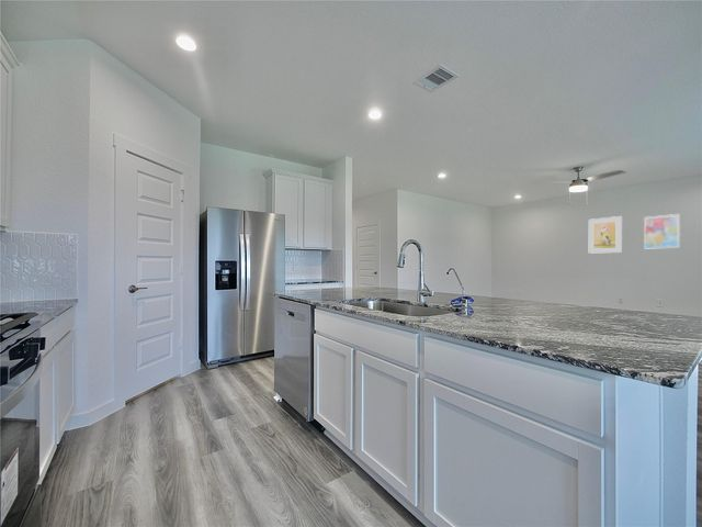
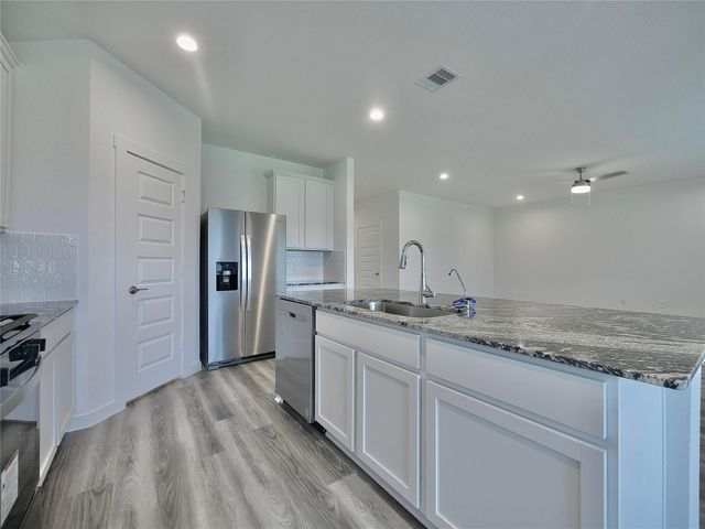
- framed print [588,215,623,255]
- wall art [643,213,681,250]
